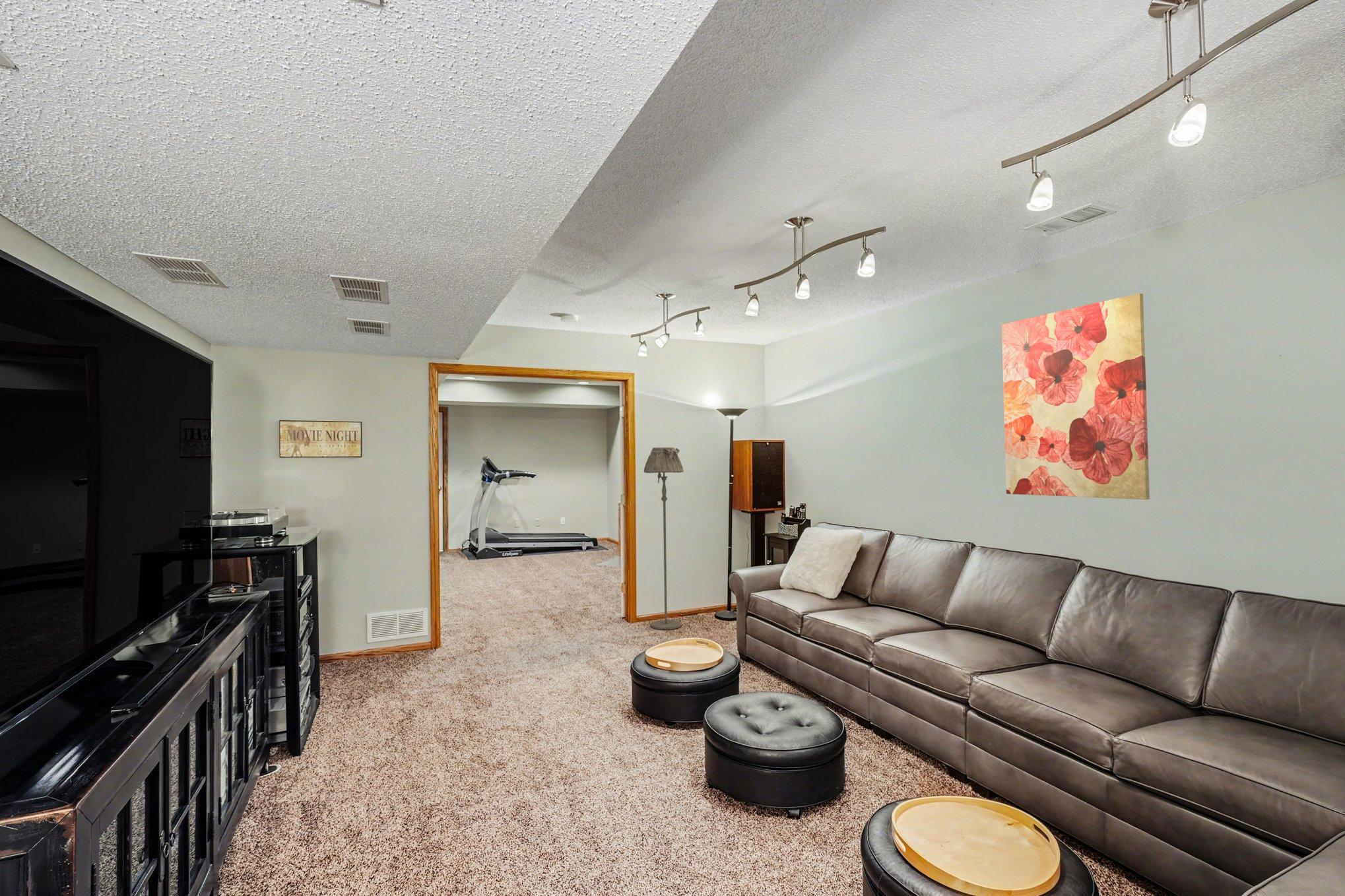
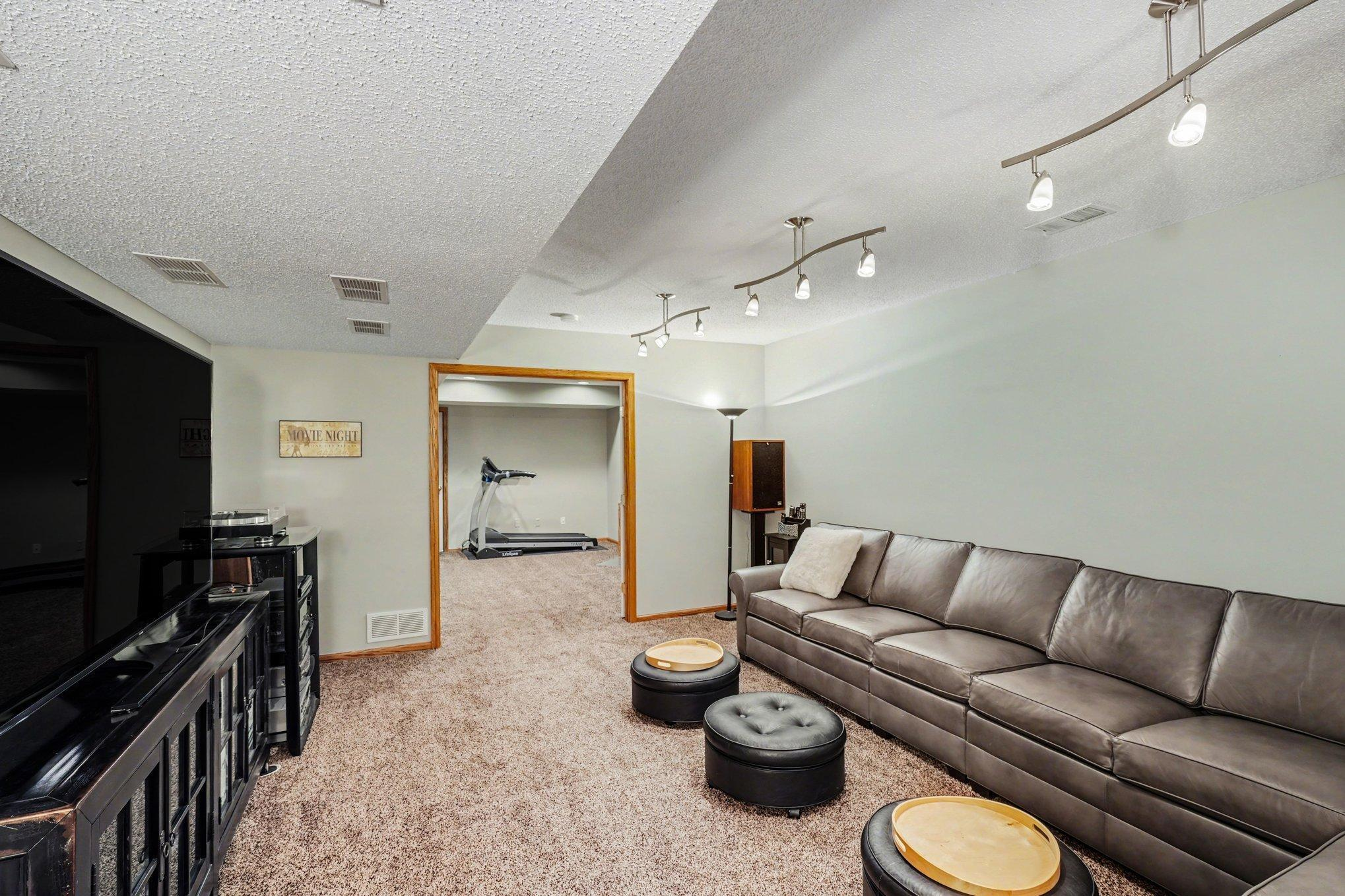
- wall art [1001,293,1150,500]
- floor lamp [643,447,684,630]
